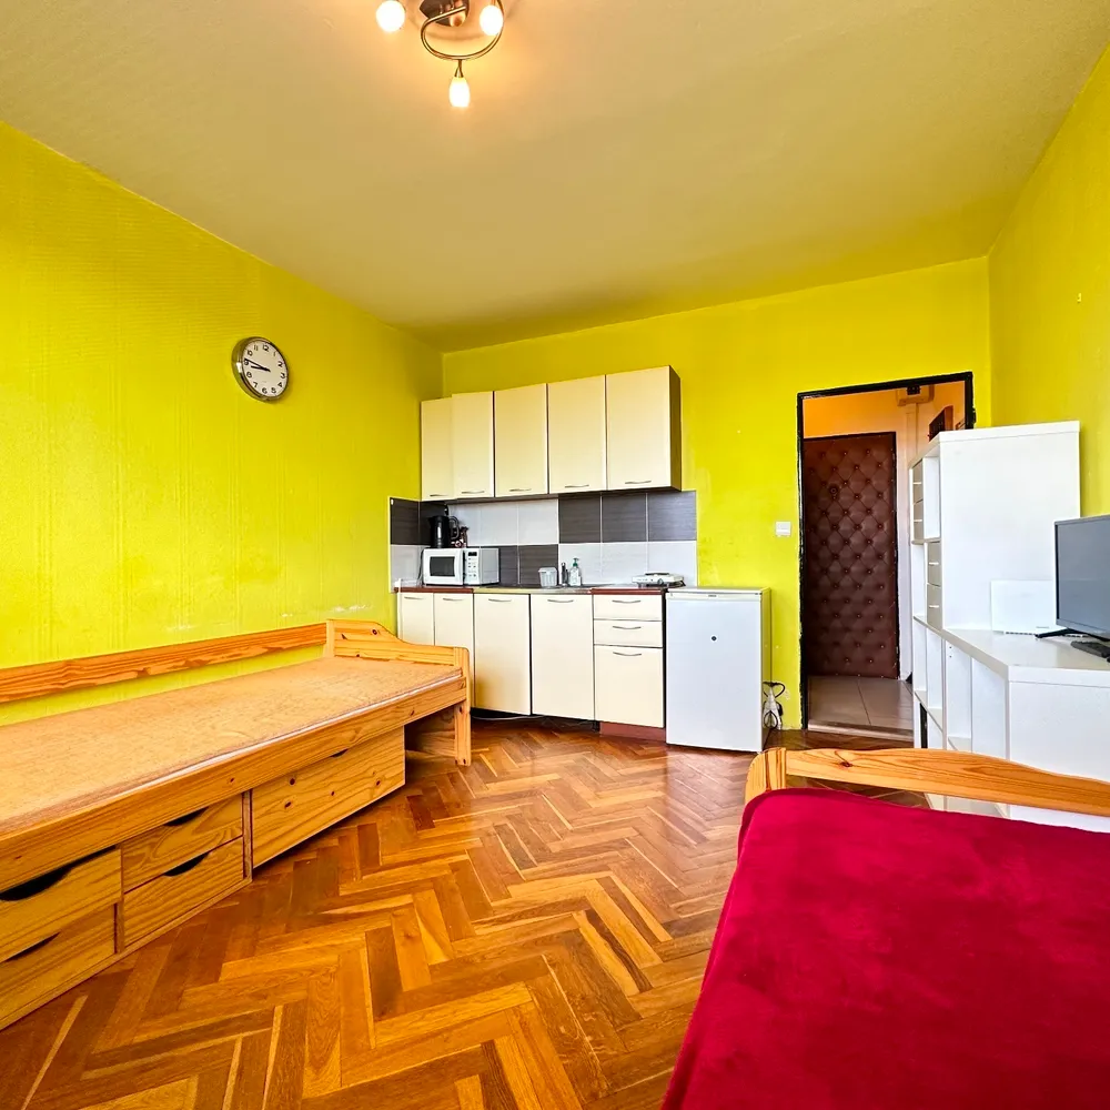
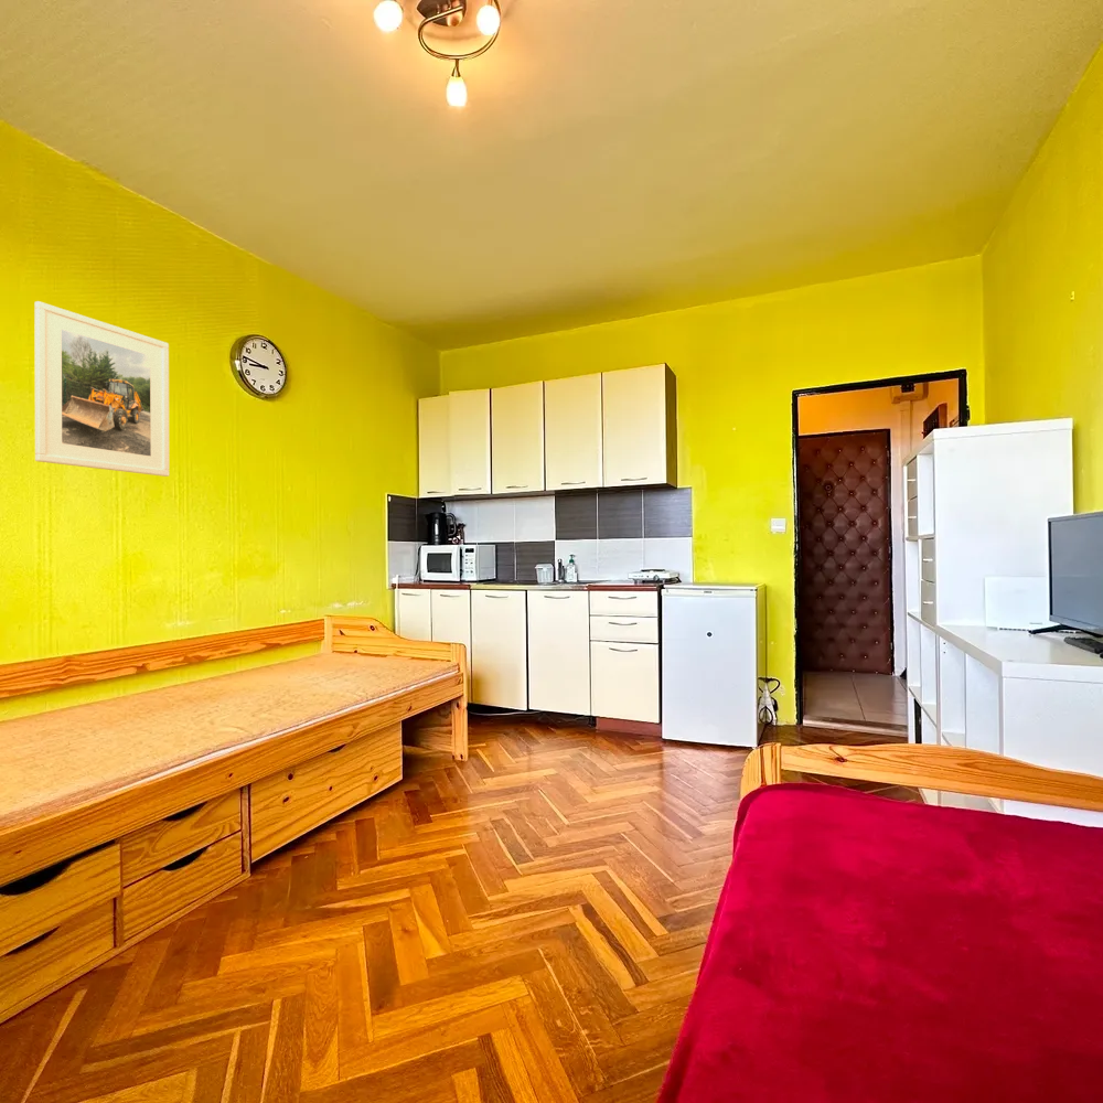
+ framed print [33,300,170,478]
